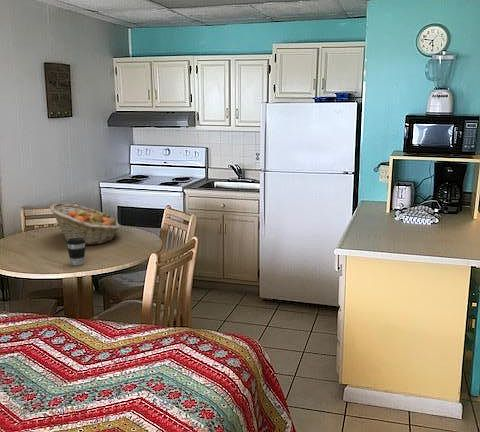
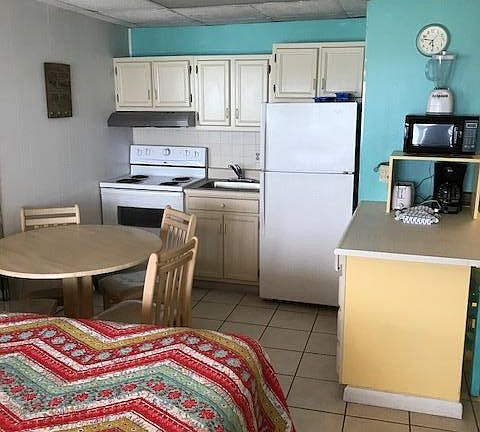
- coffee cup [66,238,86,266]
- fruit basket [49,202,121,246]
